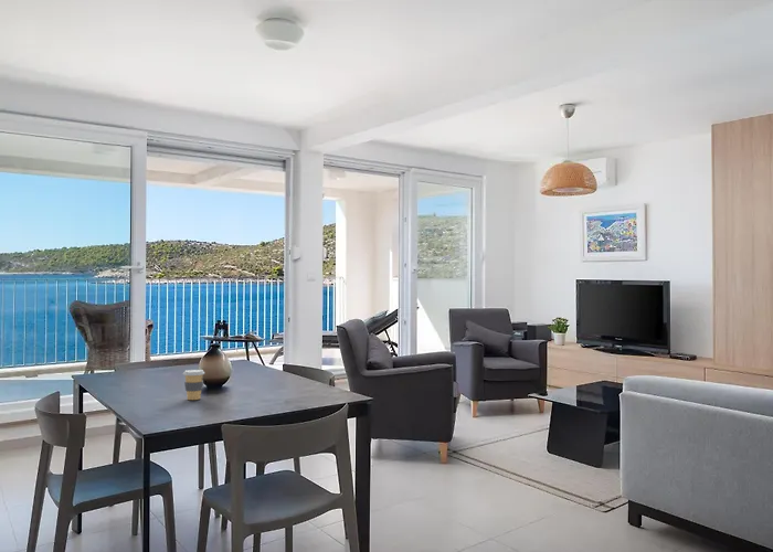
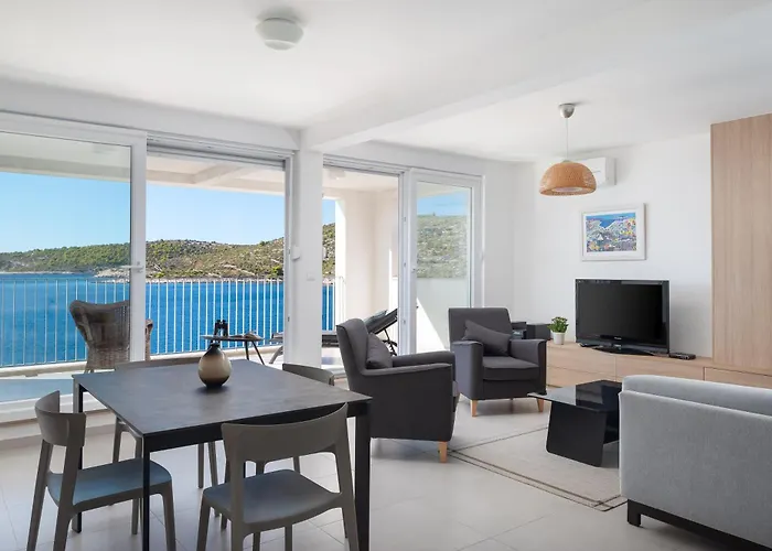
- coffee cup [182,369,205,401]
